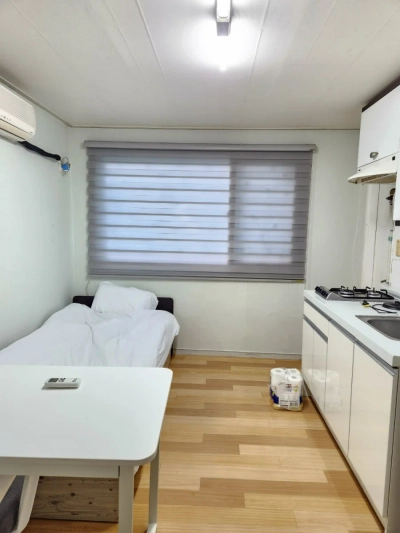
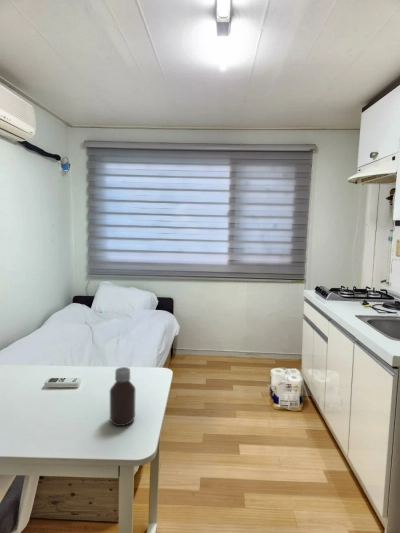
+ bottle [109,366,137,427]
